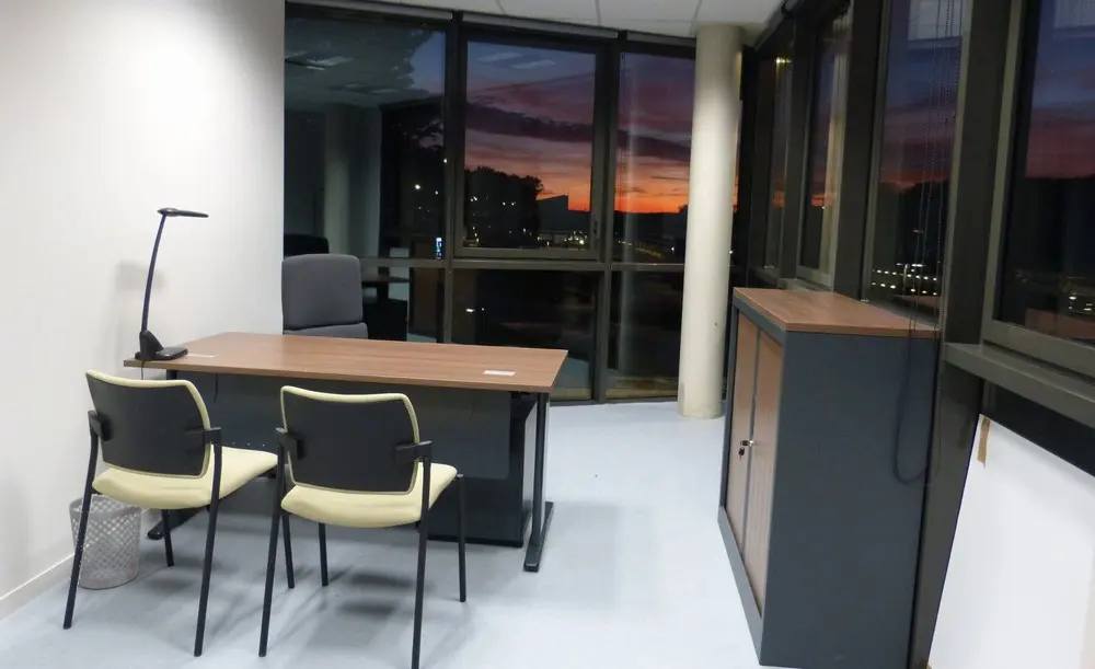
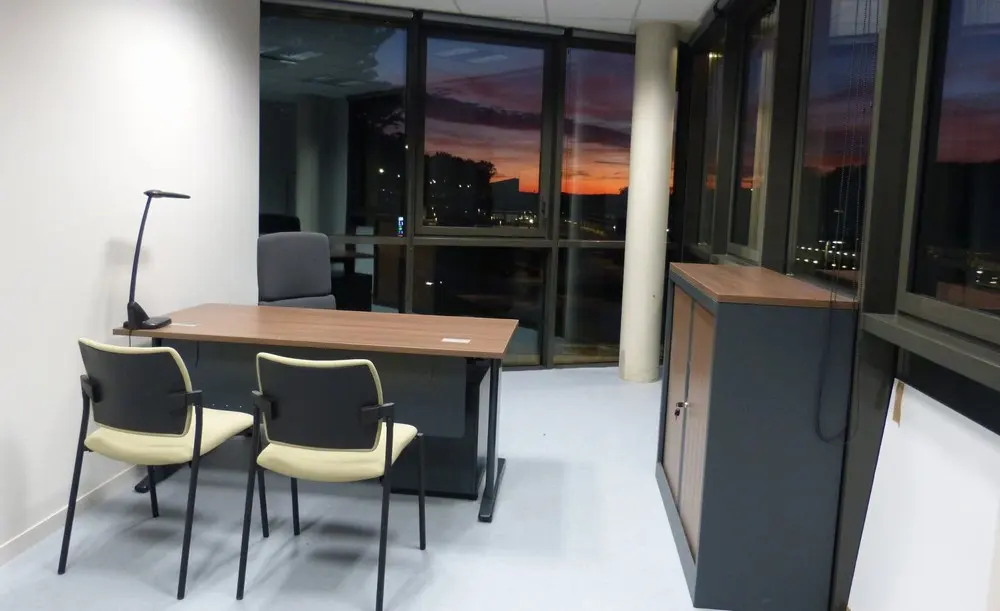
- wastebasket [68,495,143,590]
